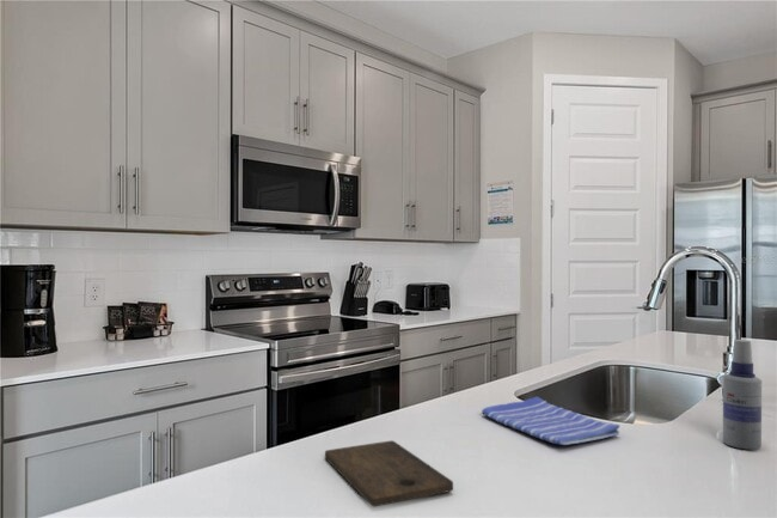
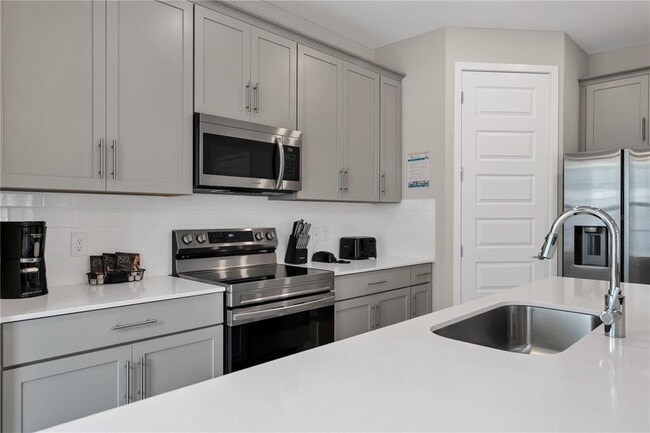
- cutting board [324,439,454,507]
- spray bottle [722,339,763,451]
- dish towel [481,396,620,446]
